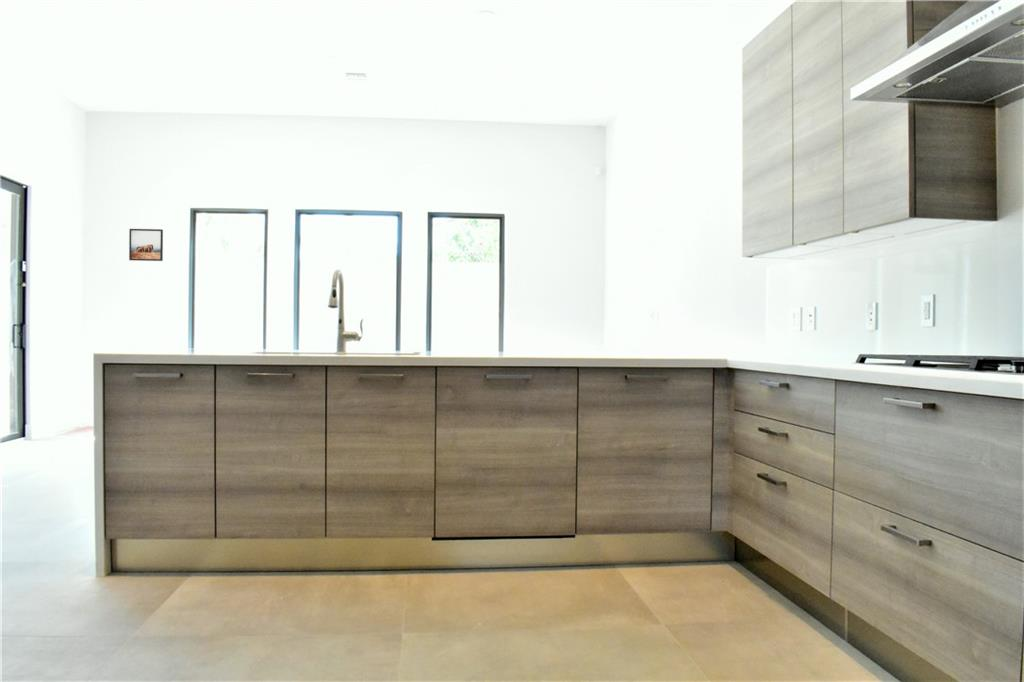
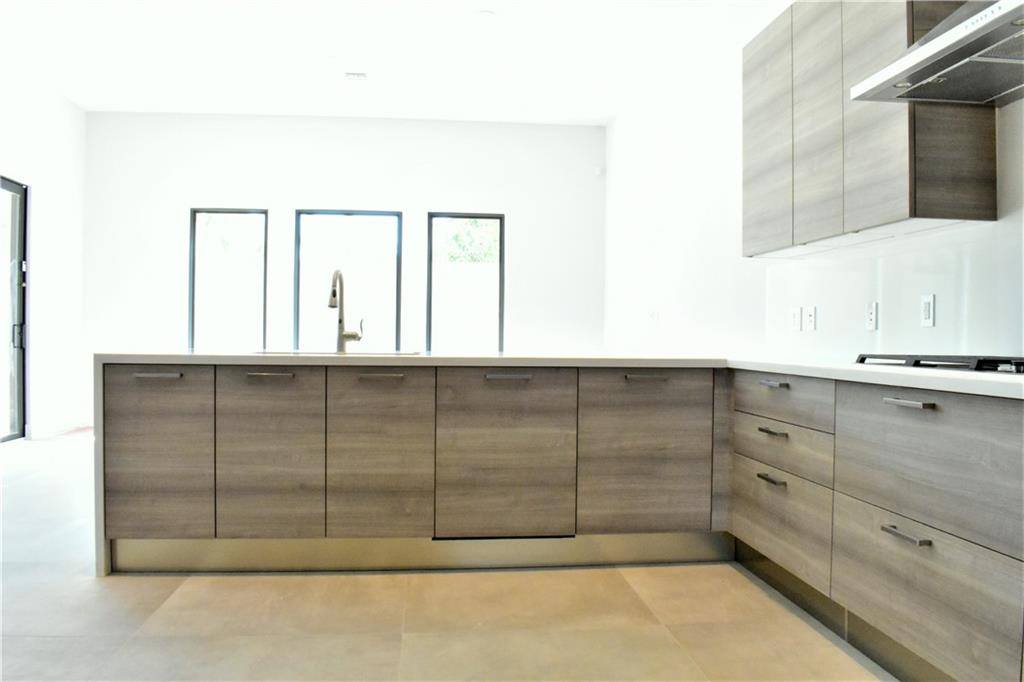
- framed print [128,228,164,262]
